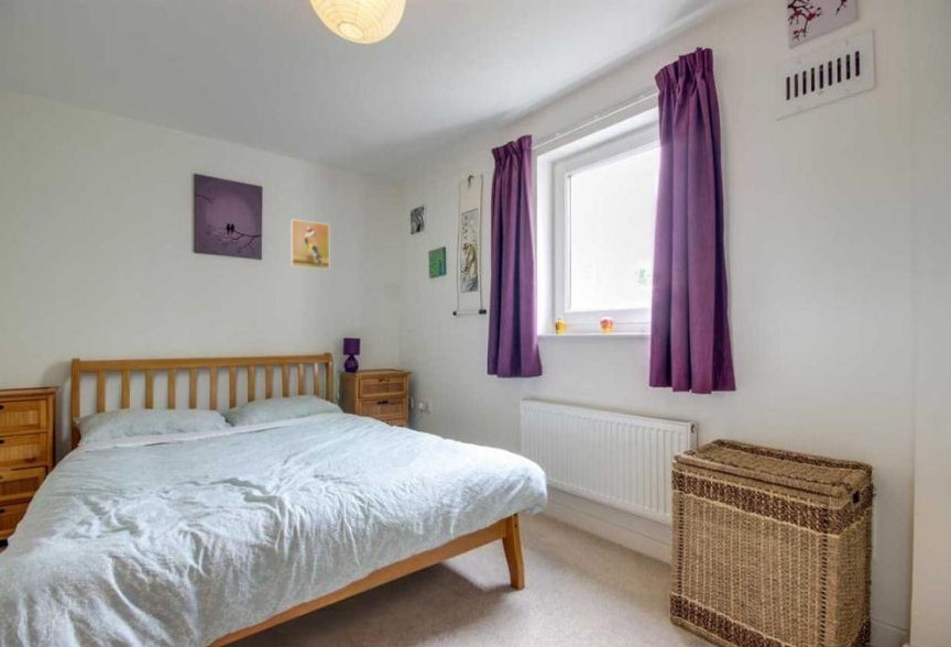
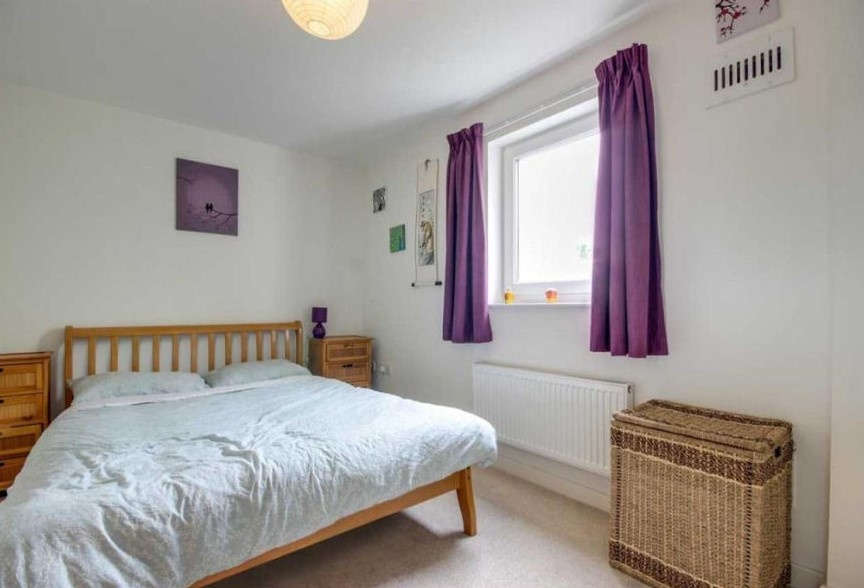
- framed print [289,218,330,271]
